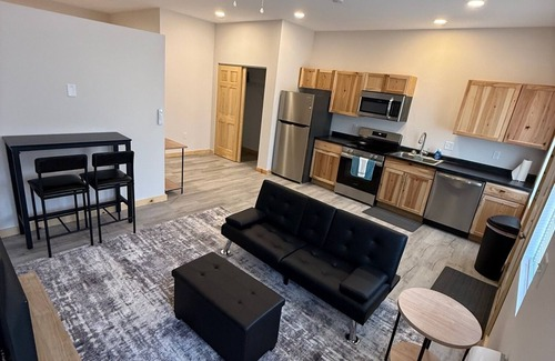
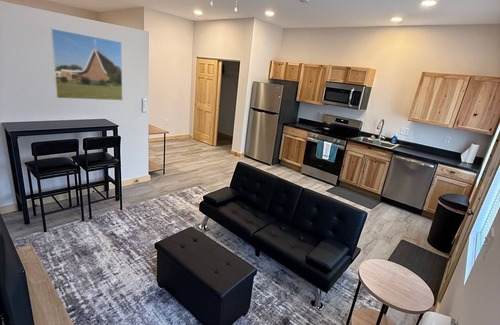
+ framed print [49,27,124,101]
